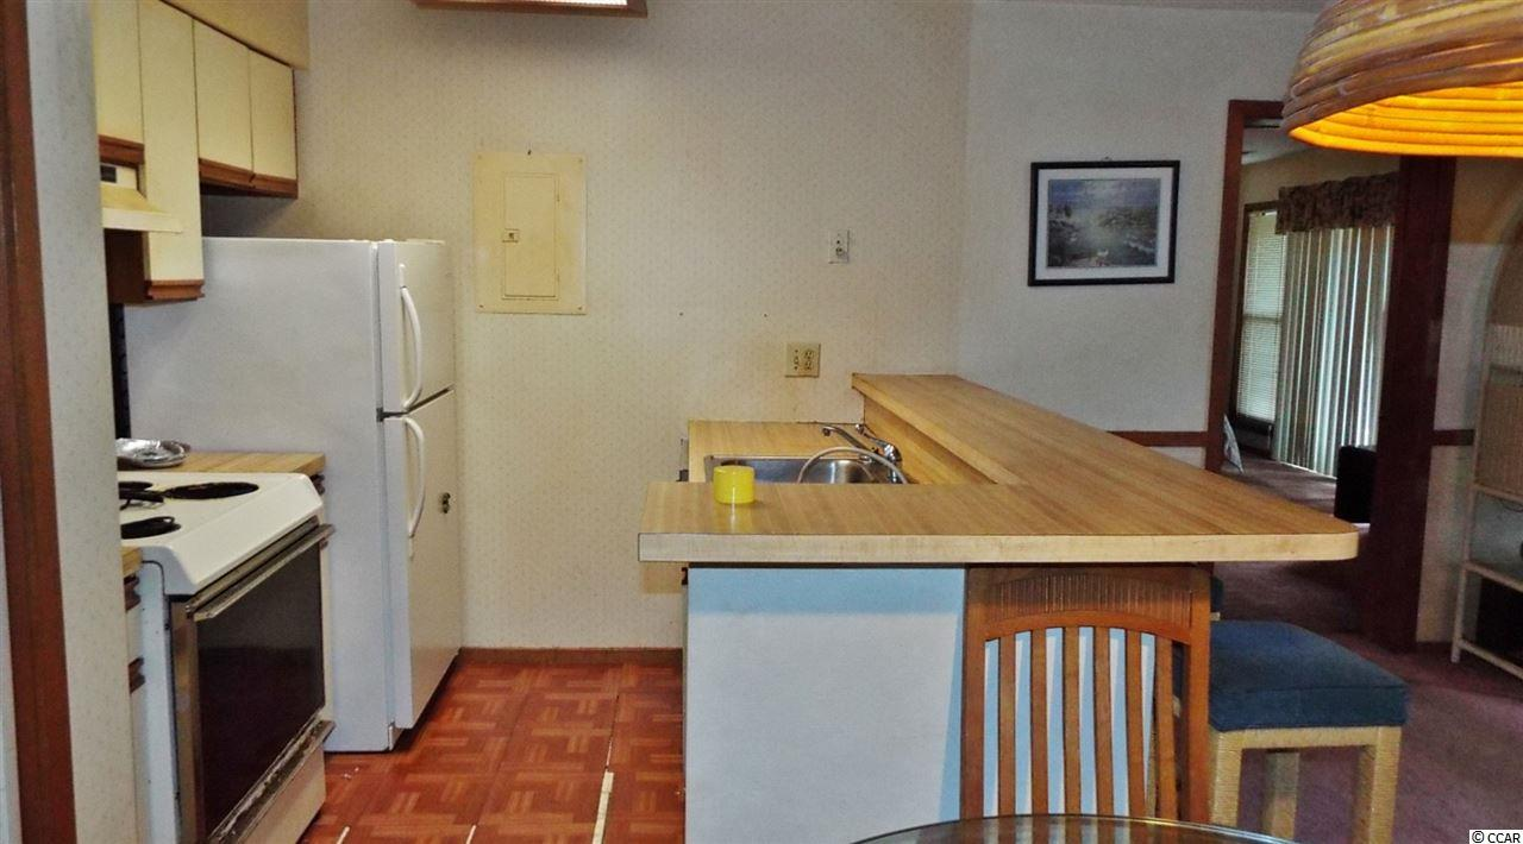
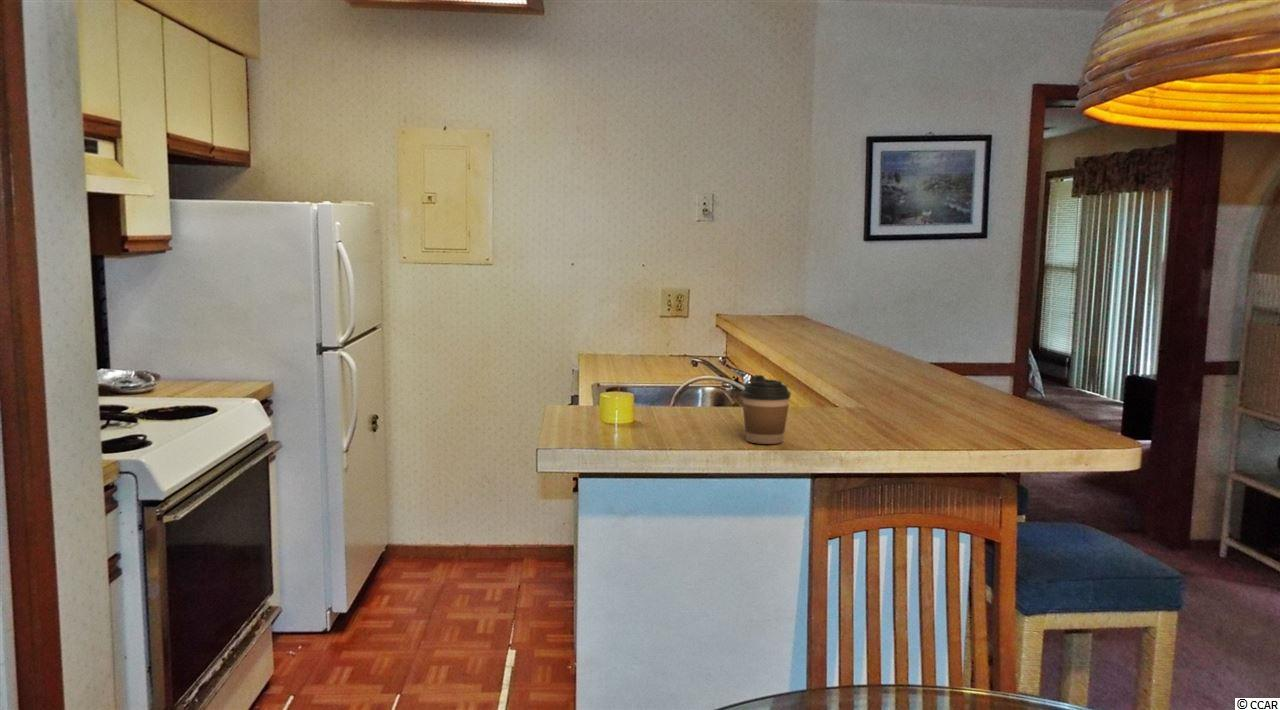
+ coffee cup [740,374,792,445]
